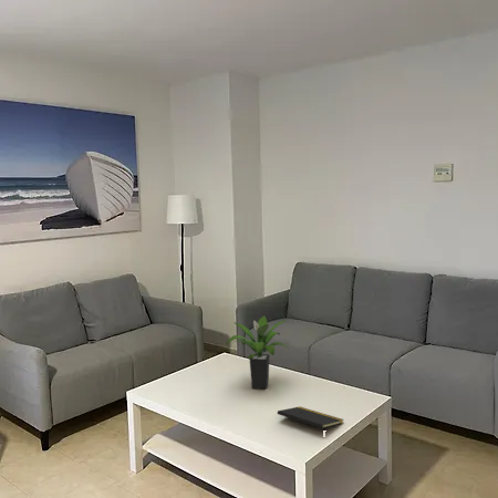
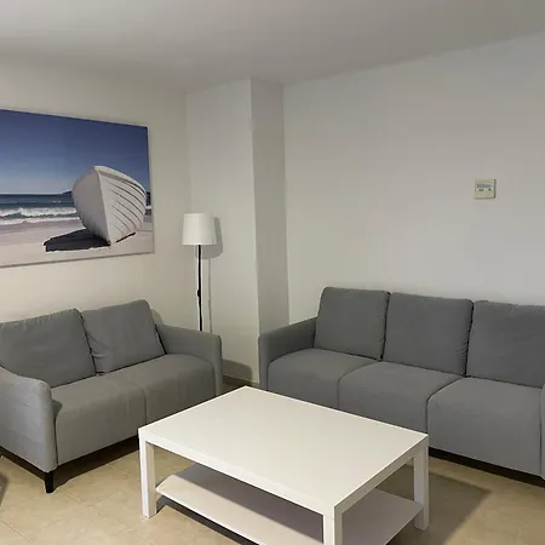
- potted plant [225,314,289,390]
- notepad [277,405,345,429]
